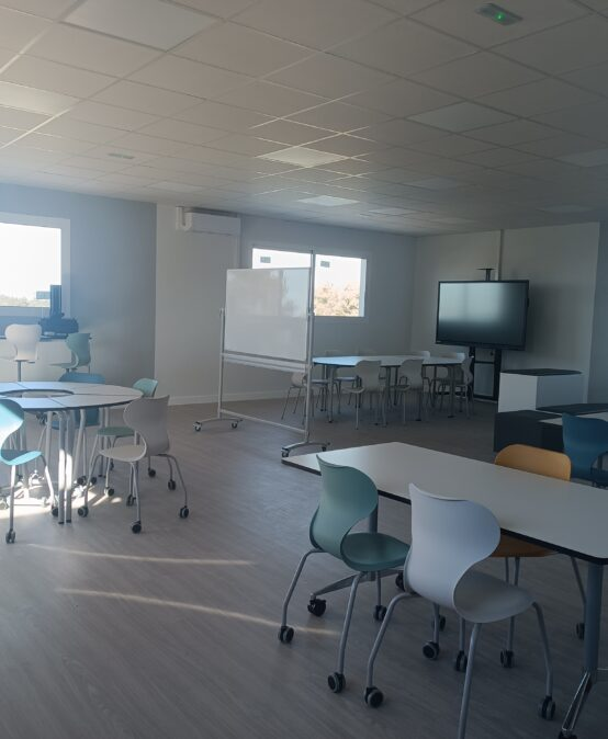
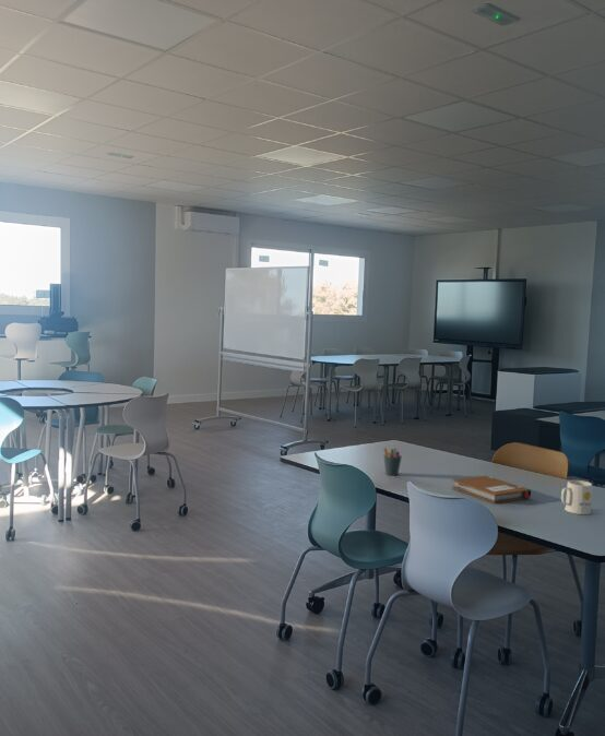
+ notebook [451,475,532,504]
+ pen holder [382,447,403,476]
+ mug [560,479,593,515]
